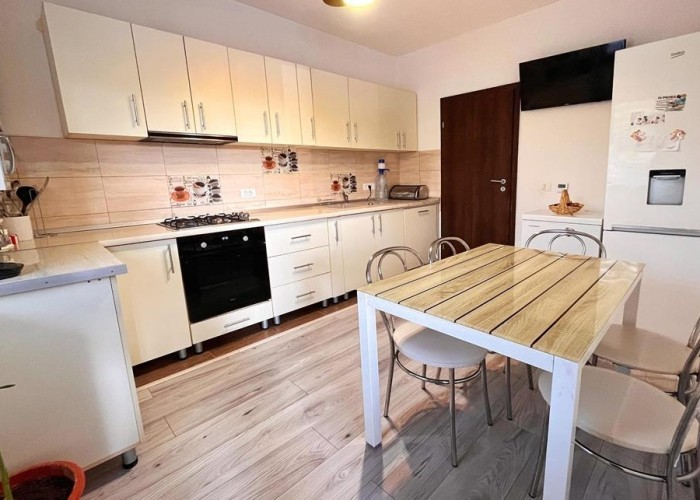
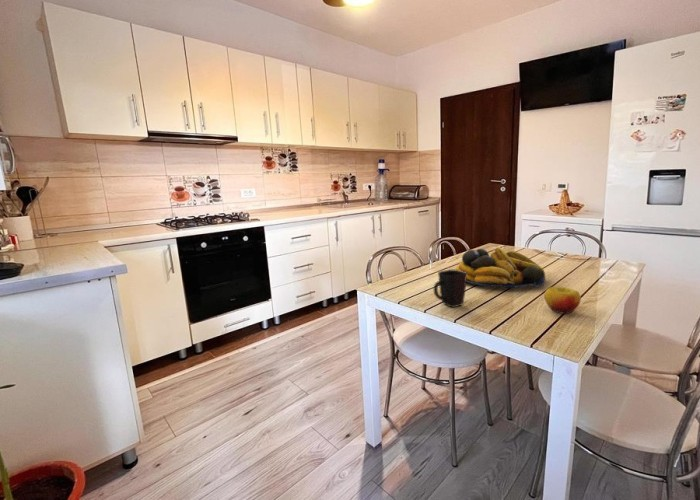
+ mug [433,269,467,308]
+ apple [544,285,582,315]
+ fruit bowl [455,246,547,289]
